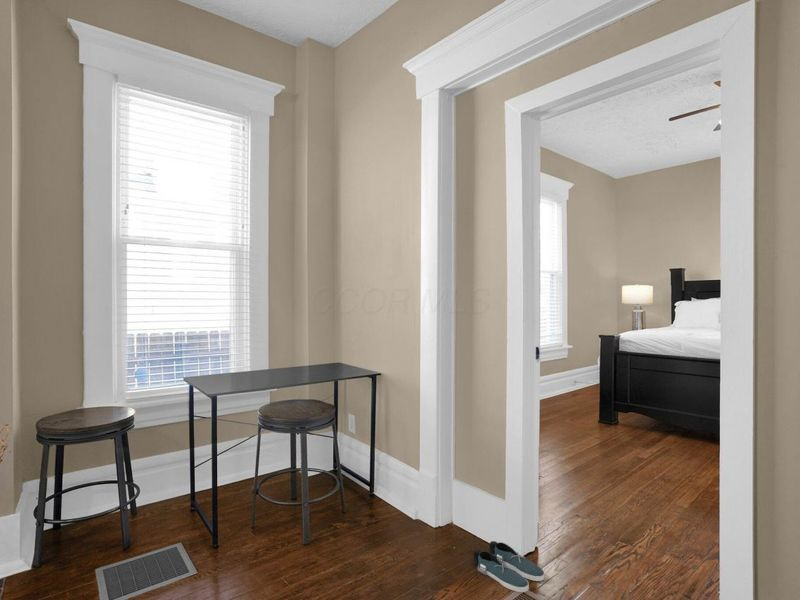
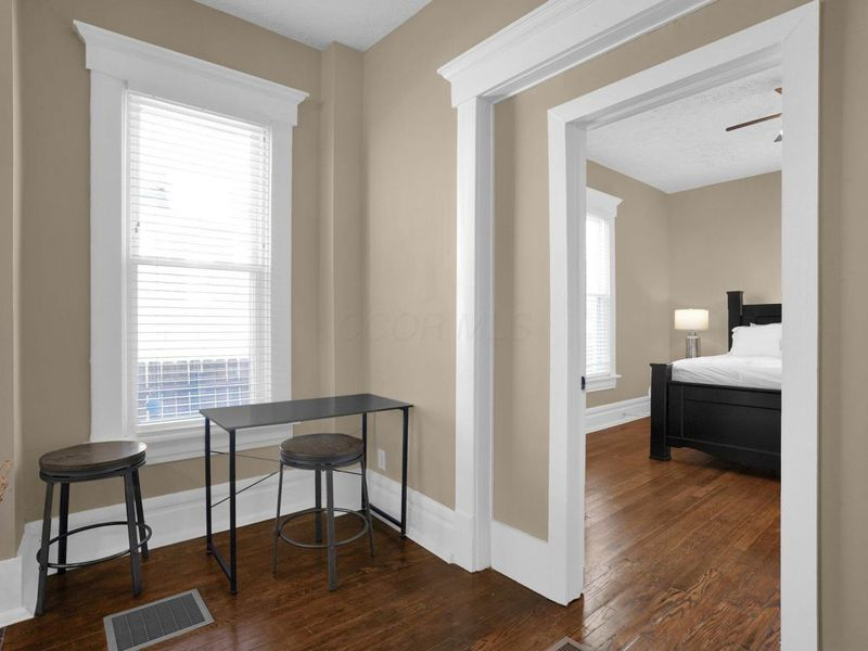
- shoe [472,540,546,593]
